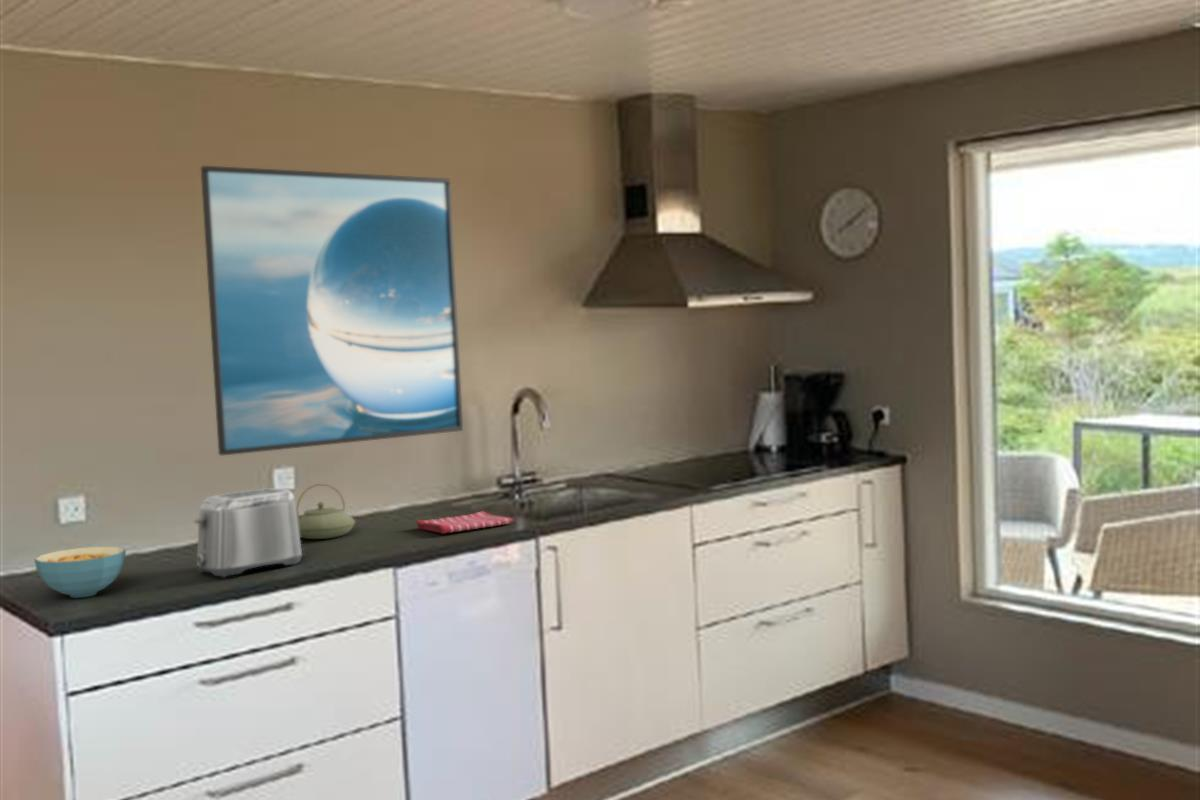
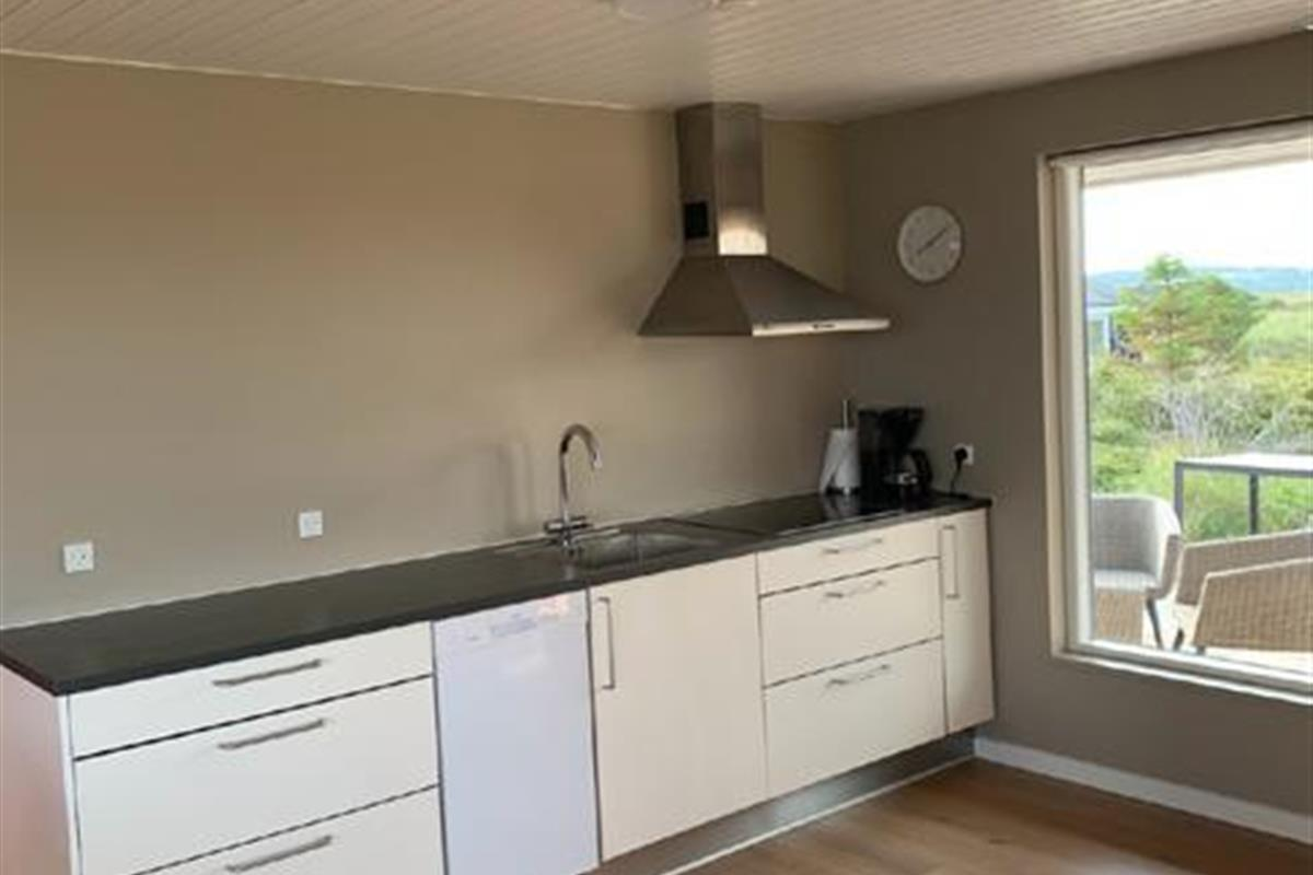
- cereal bowl [33,546,127,599]
- dish towel [415,510,515,535]
- toaster [193,487,305,578]
- teapot [296,483,356,540]
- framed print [200,165,464,456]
